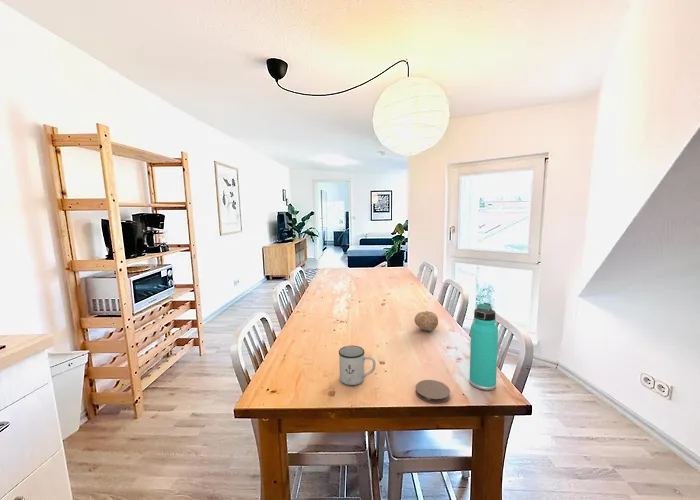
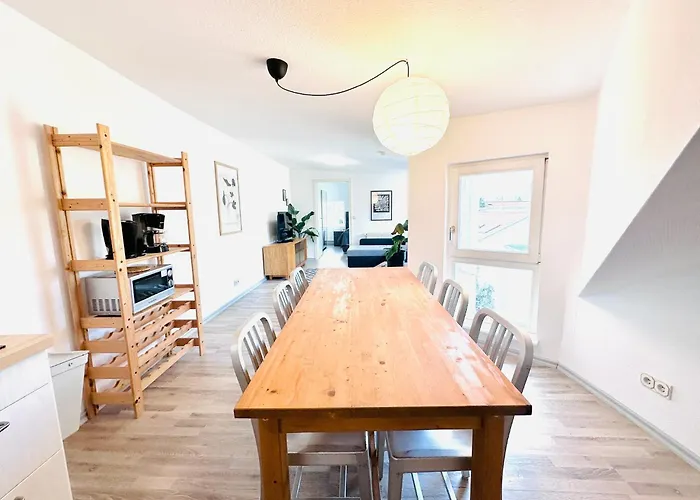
- thermos bottle [469,302,499,391]
- coaster [415,379,451,404]
- fruit [413,310,439,332]
- mug [338,345,377,386]
